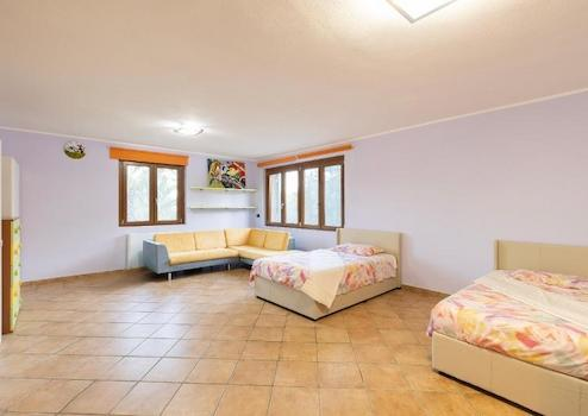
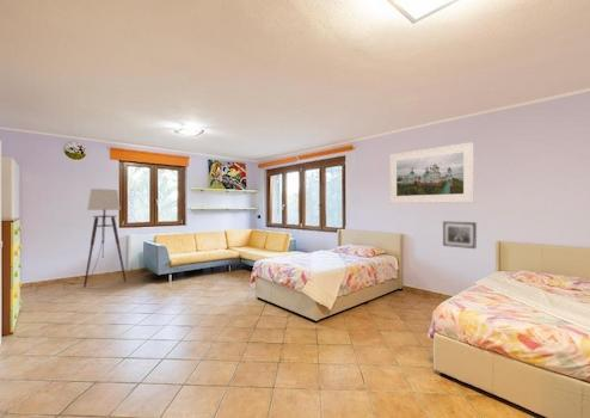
+ wall art [442,220,478,250]
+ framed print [388,141,475,204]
+ floor lamp [67,188,128,288]
